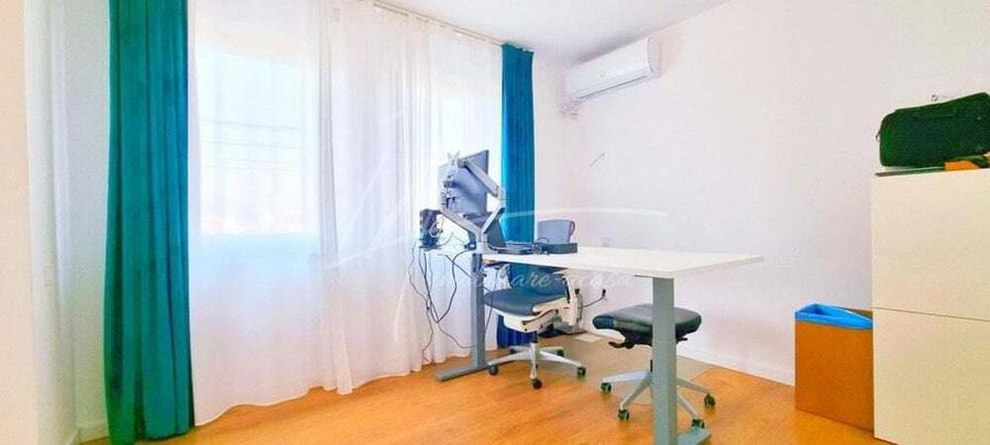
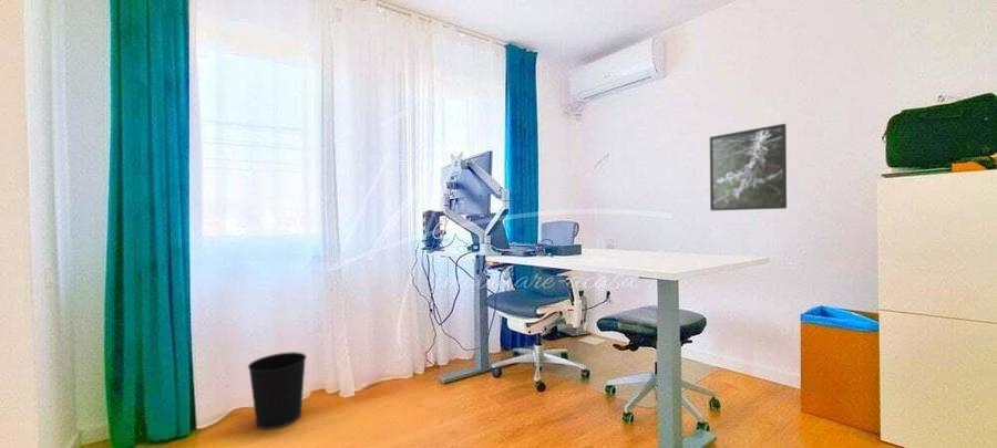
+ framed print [709,123,788,211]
+ wastebasket [247,351,308,430]
